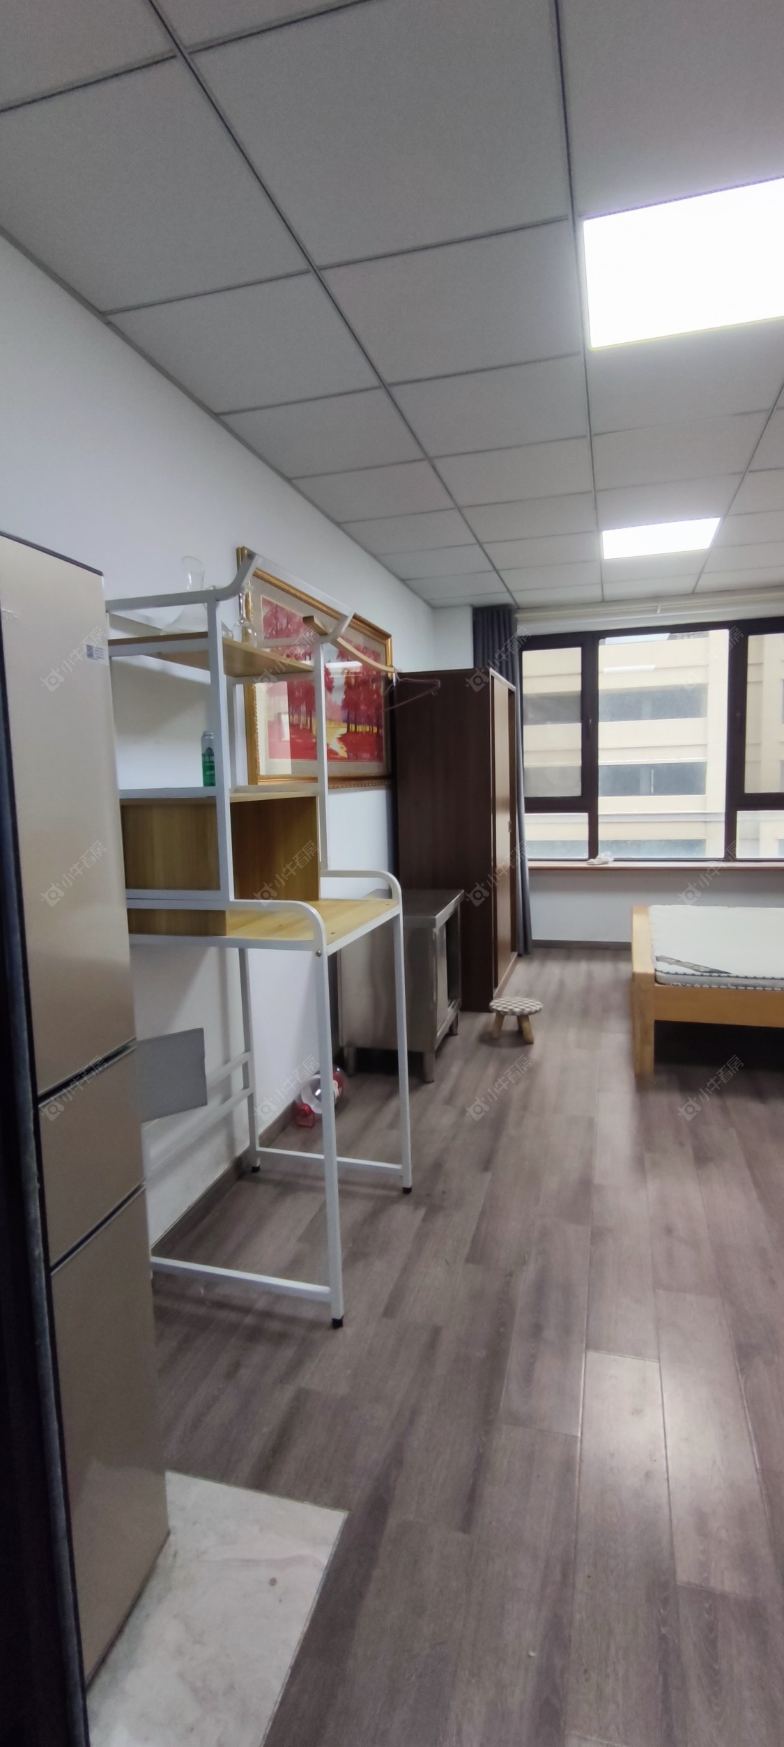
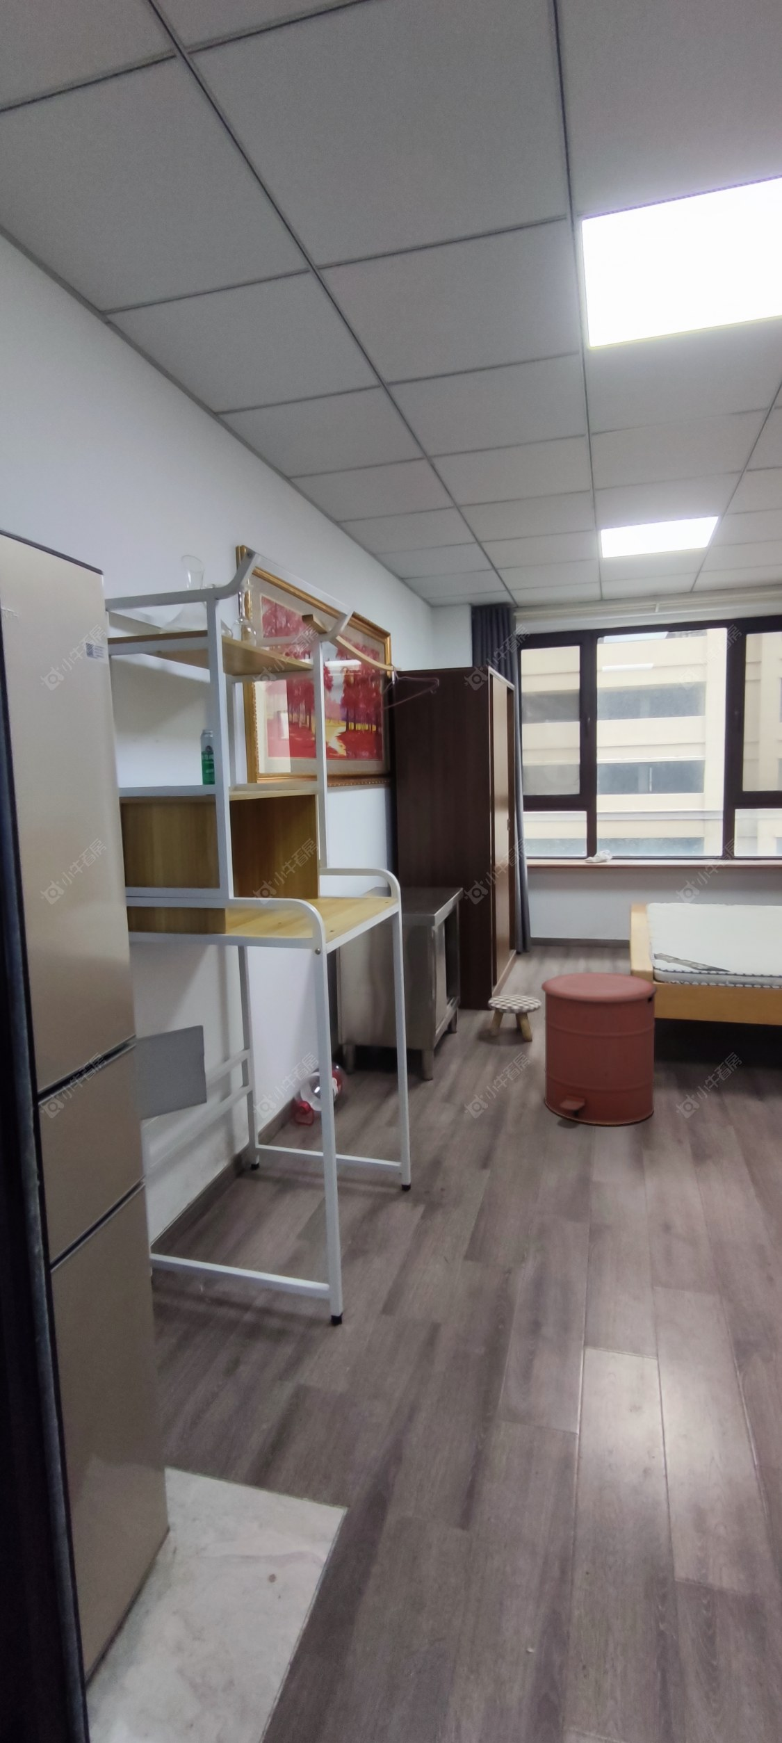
+ trash can [541,972,659,1126]
